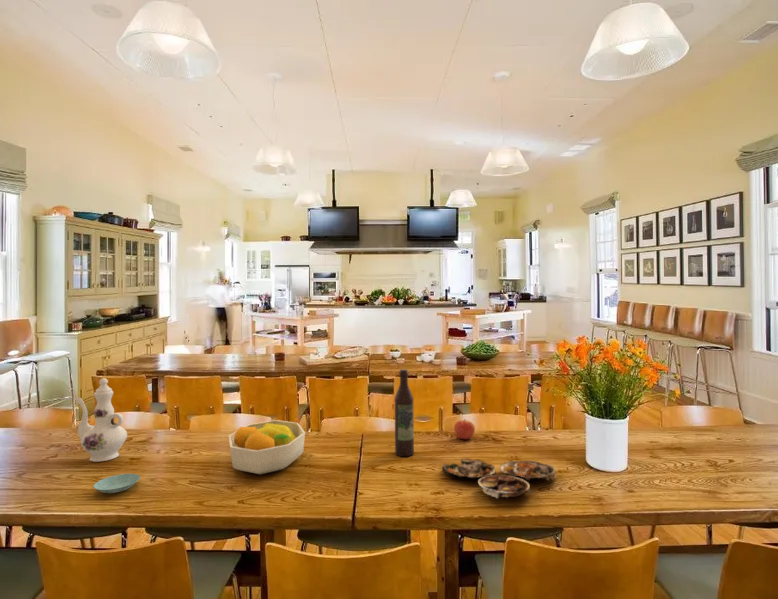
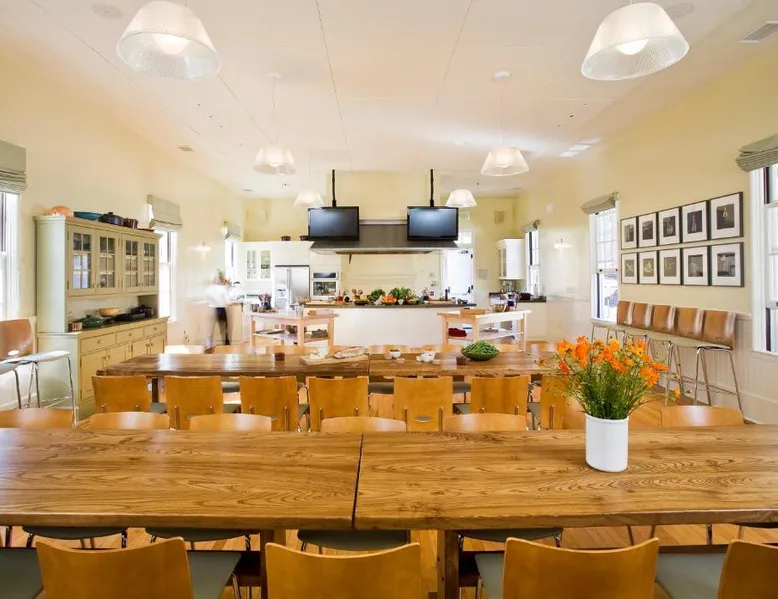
- wine bottle [394,368,415,457]
- apple [453,419,476,440]
- chinaware [73,377,128,463]
- fruit bowl [227,419,306,476]
- serving platter [441,457,557,499]
- saucer [93,473,141,494]
